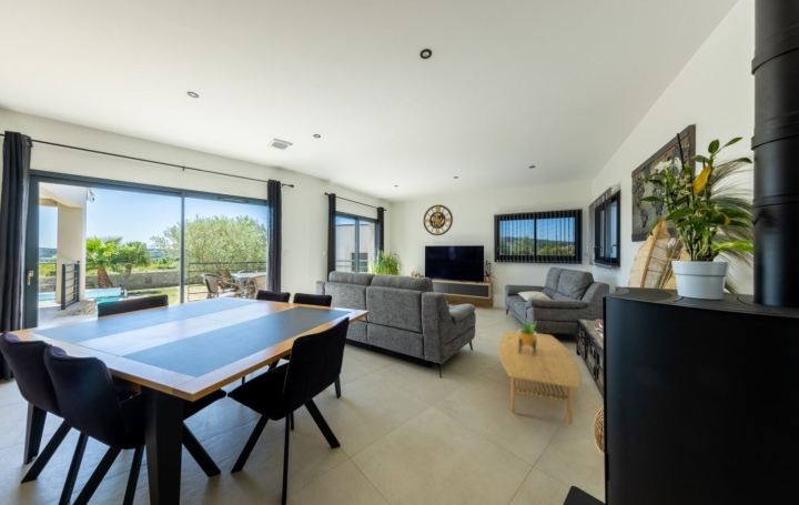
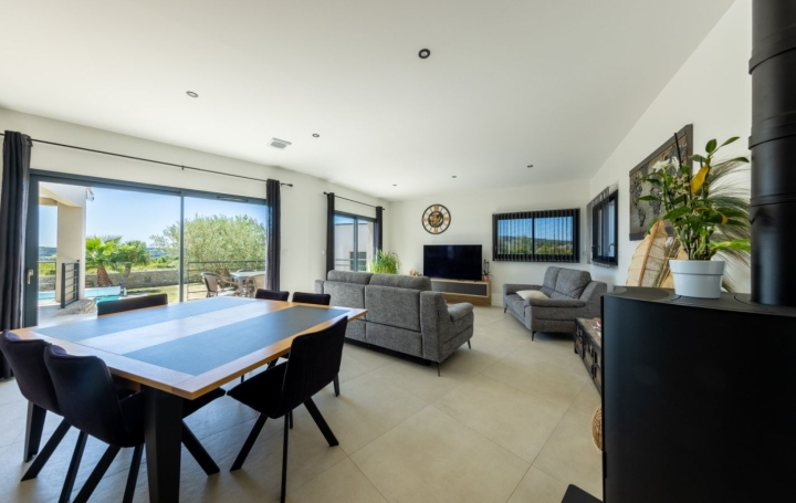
- potted plant [517,319,538,355]
- coffee table [498,330,583,425]
